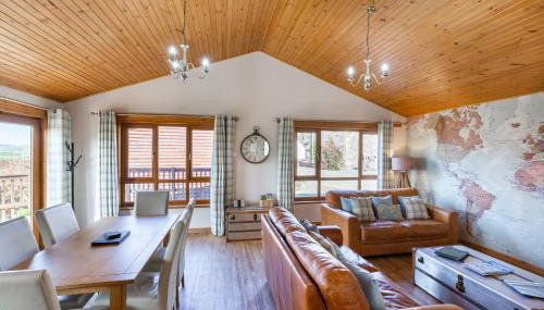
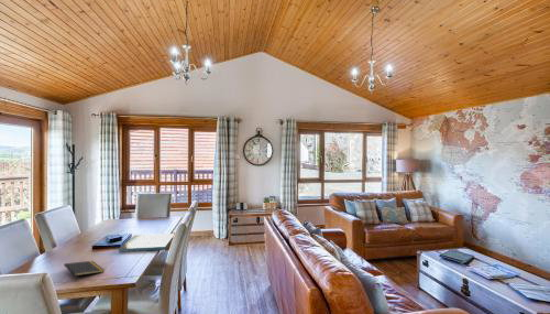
+ notepad [63,260,106,282]
+ board game [118,232,175,253]
